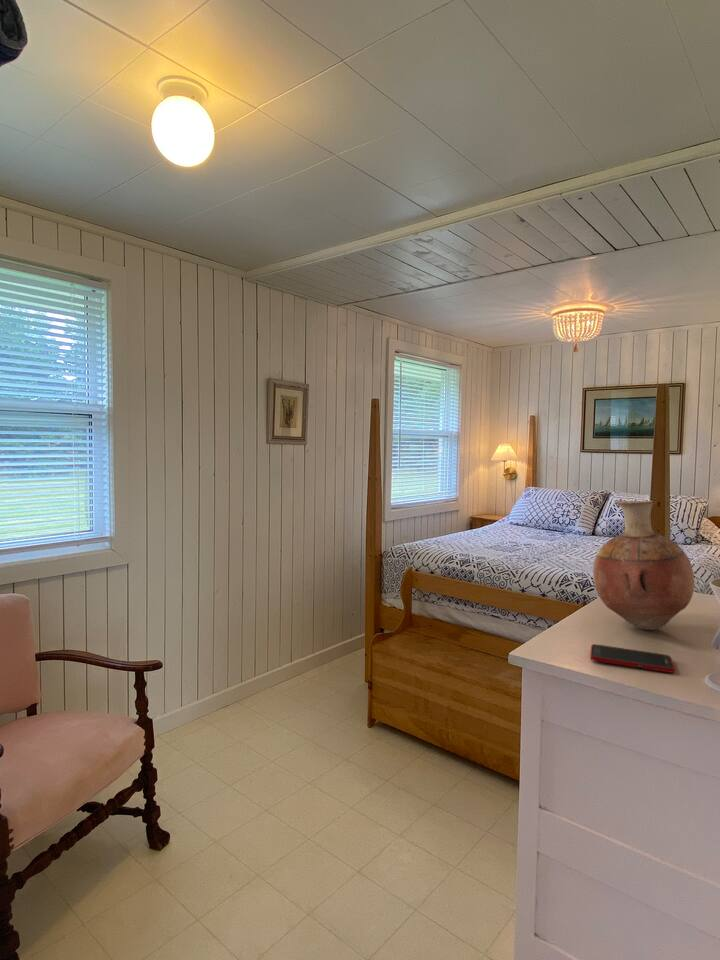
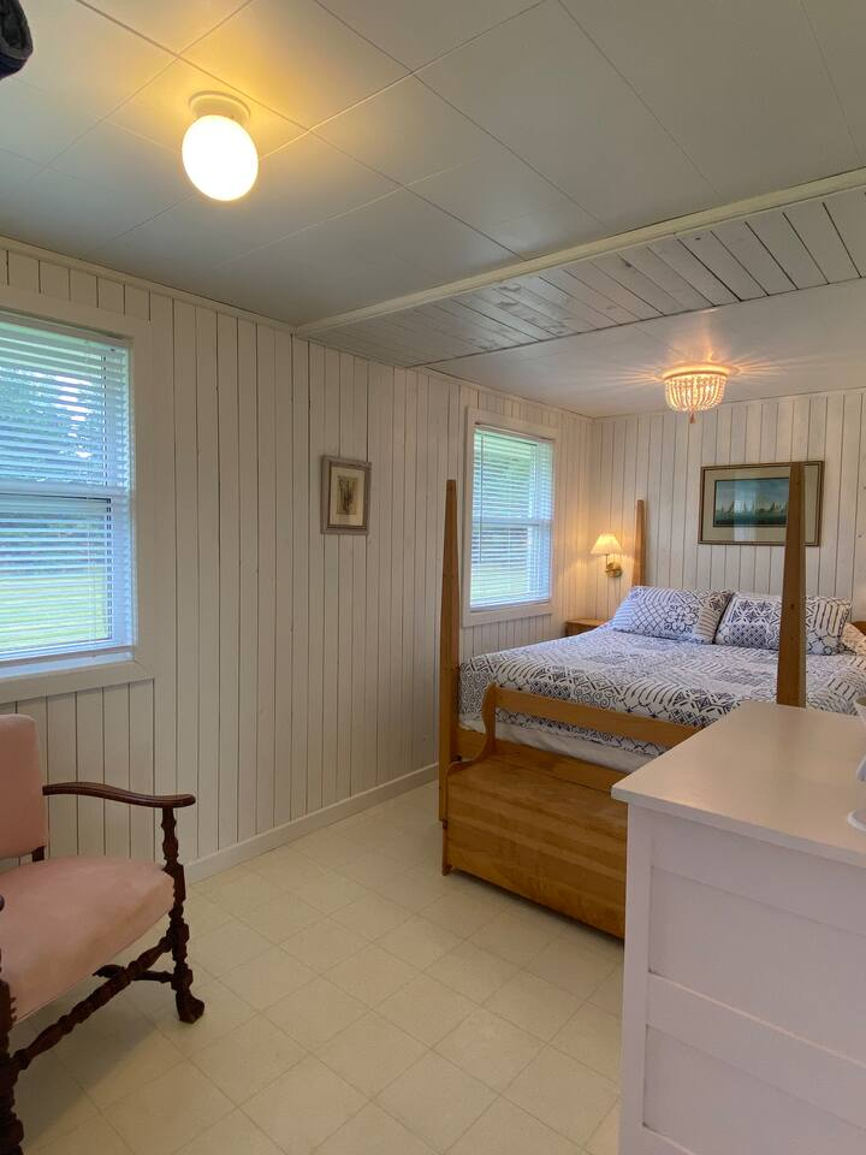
- vase [592,500,695,631]
- cell phone [589,643,675,674]
